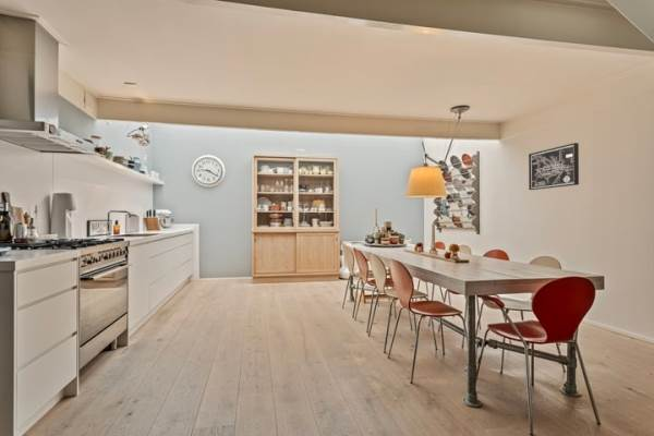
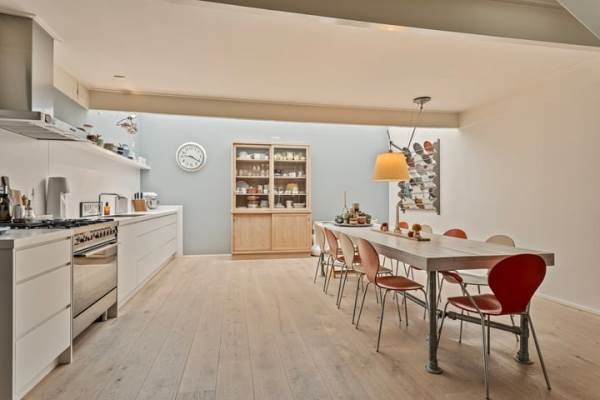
- wall art [528,142,580,191]
